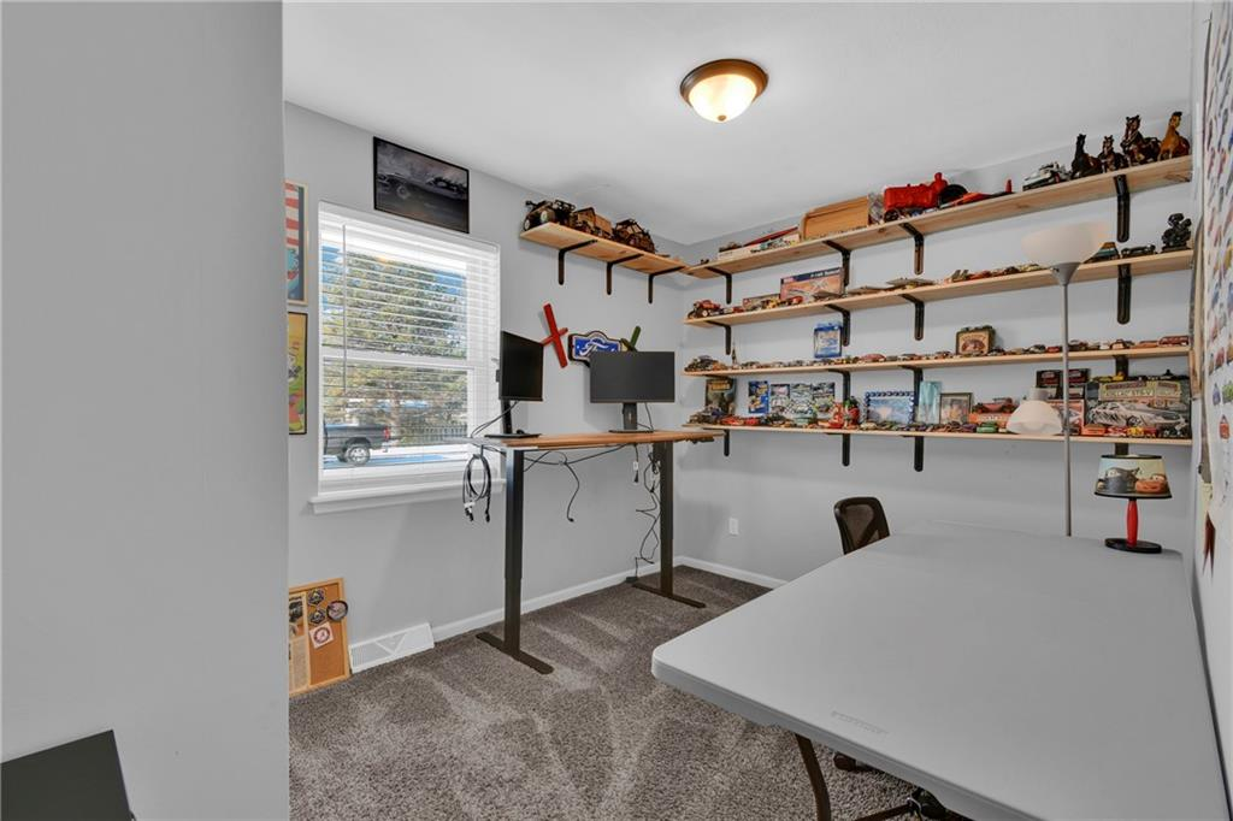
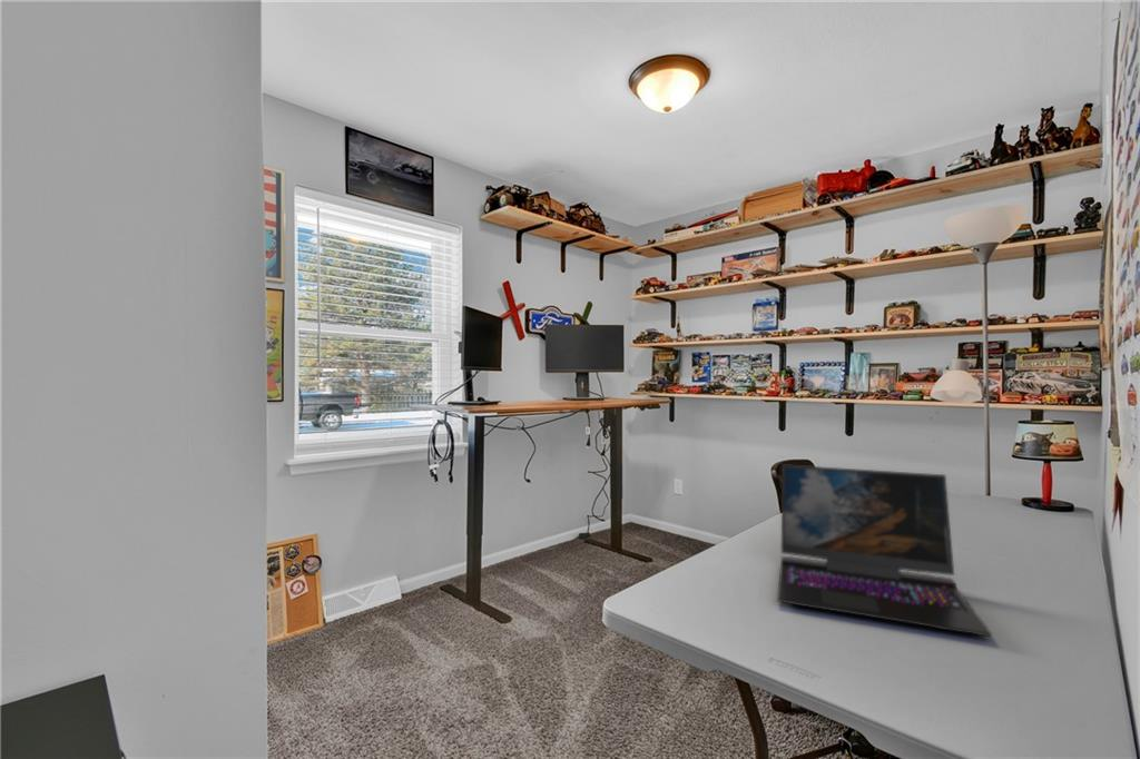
+ laptop [776,463,993,638]
